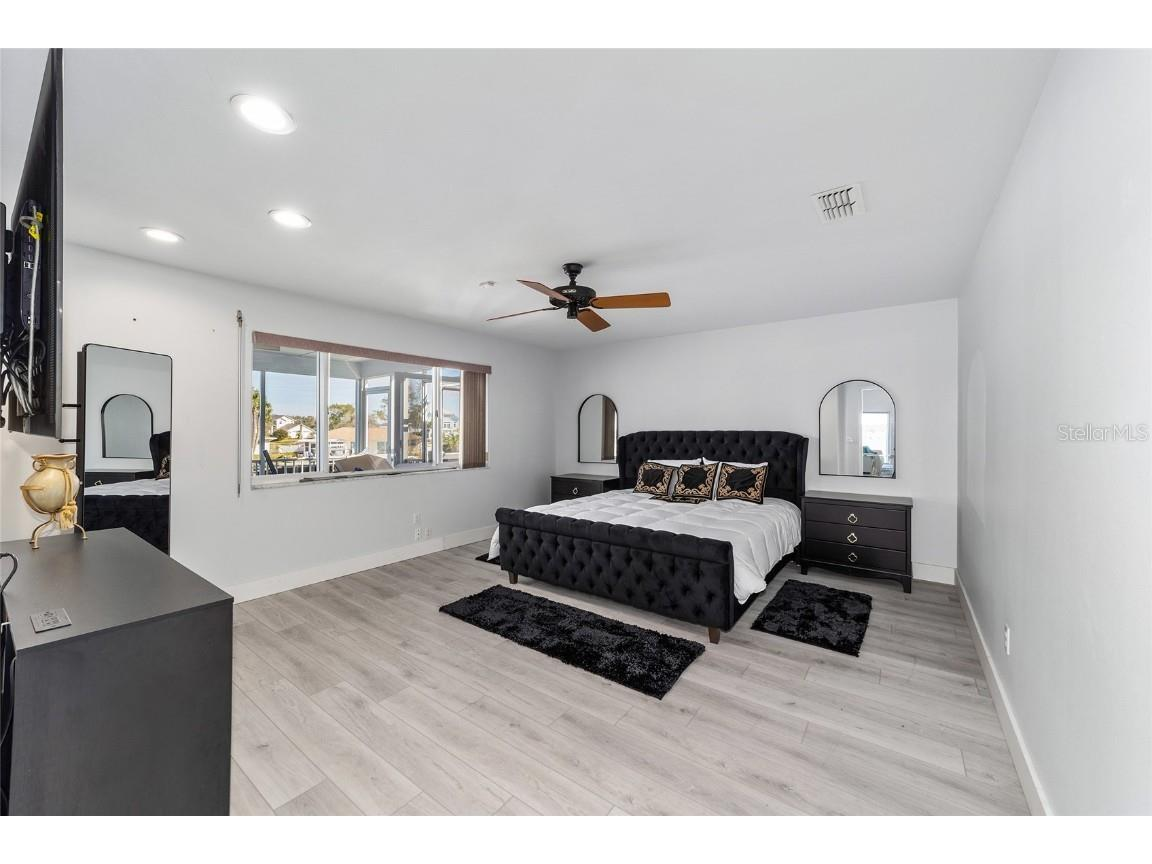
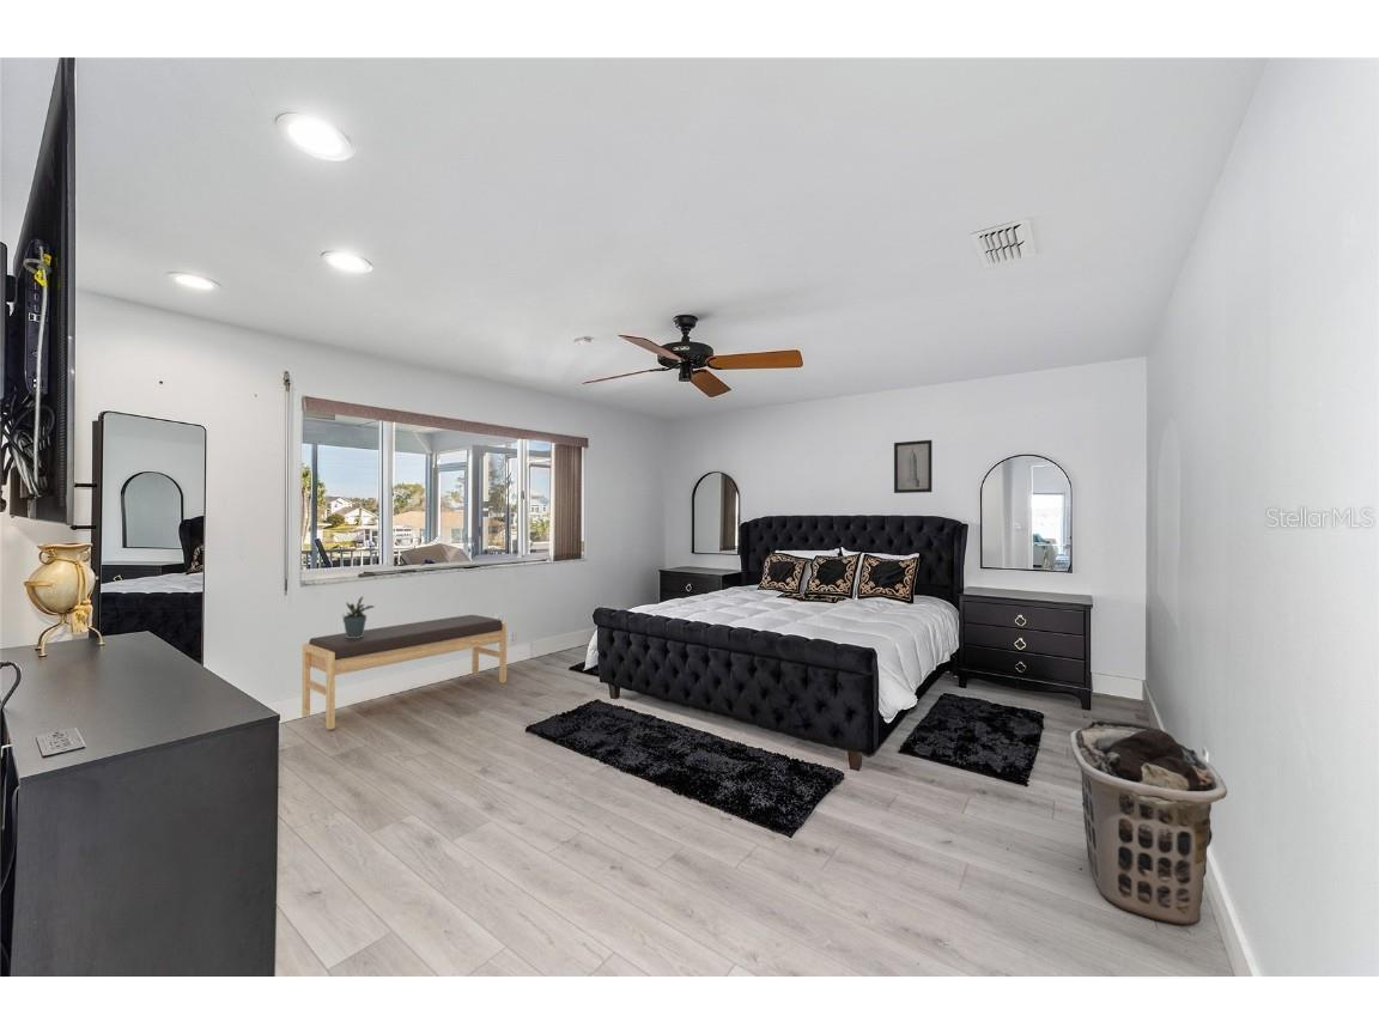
+ wall art [893,439,934,494]
+ clothes hamper [1069,719,1228,926]
+ bench [300,614,508,731]
+ potted plant [341,595,376,638]
